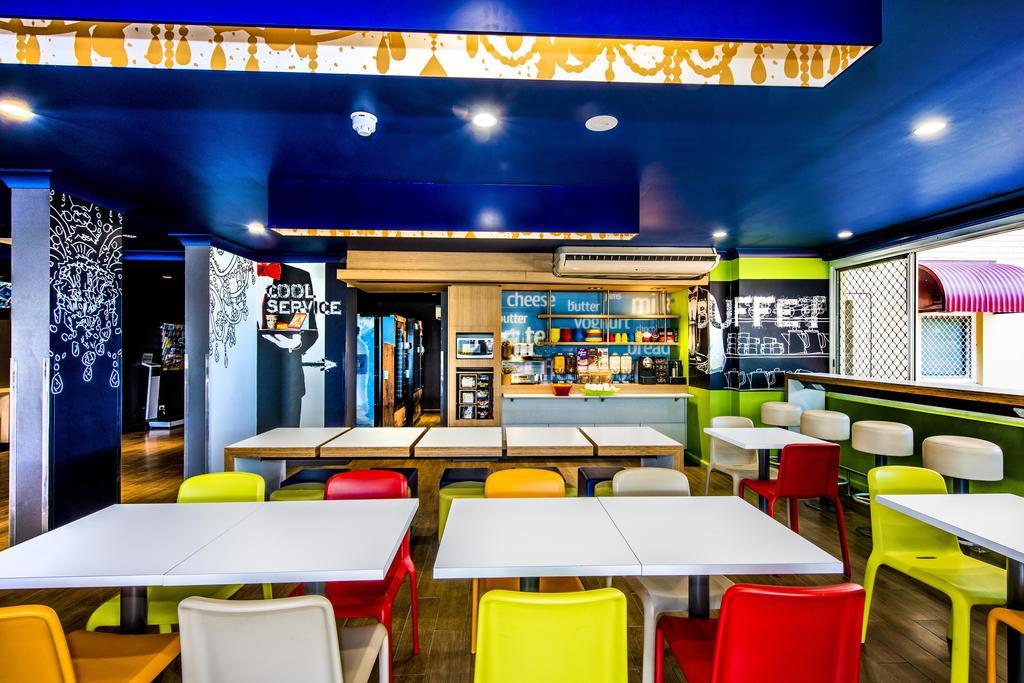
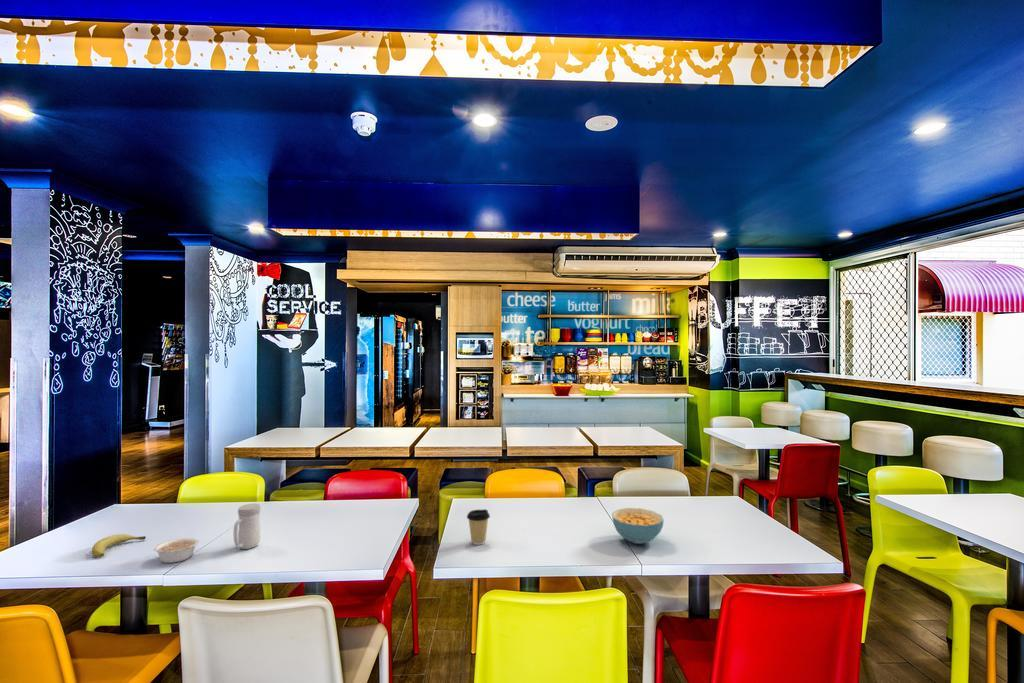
+ cereal bowl [611,507,665,545]
+ legume [153,537,200,564]
+ coffee cup [466,508,491,546]
+ fruit [91,533,147,558]
+ mug [233,503,262,550]
